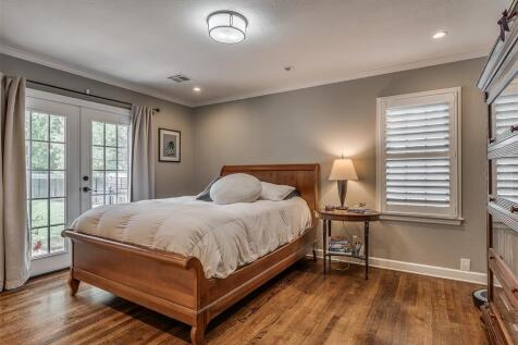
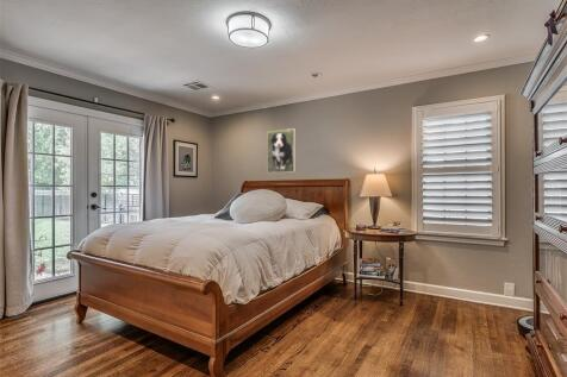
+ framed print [266,127,297,174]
